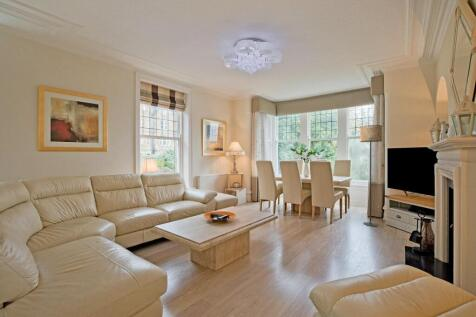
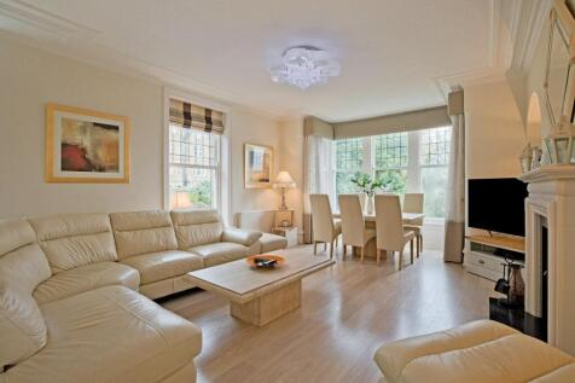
- floor lamp [359,124,383,227]
